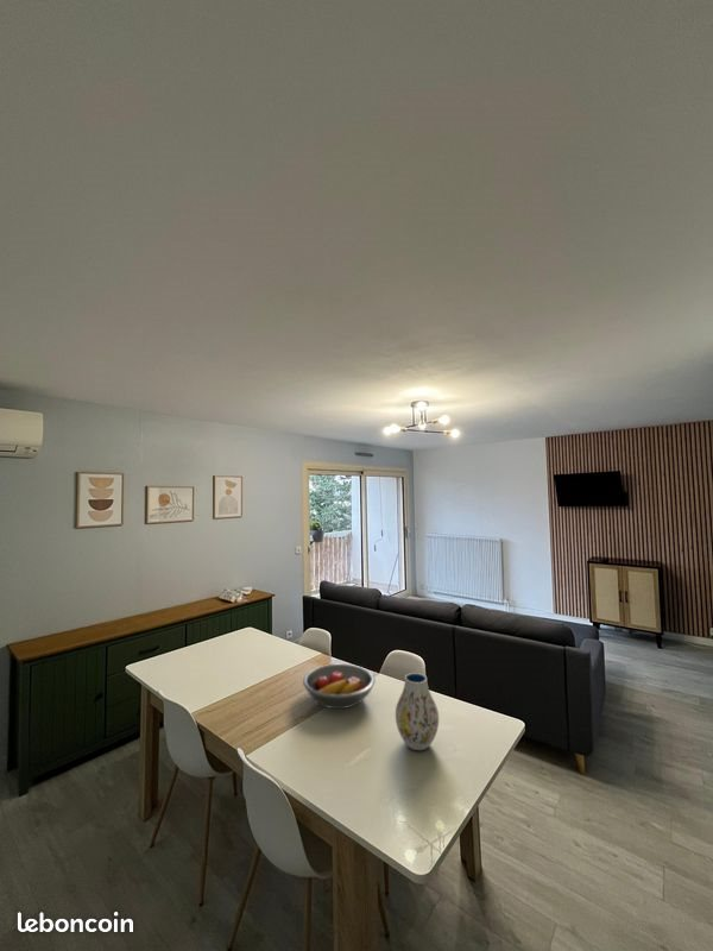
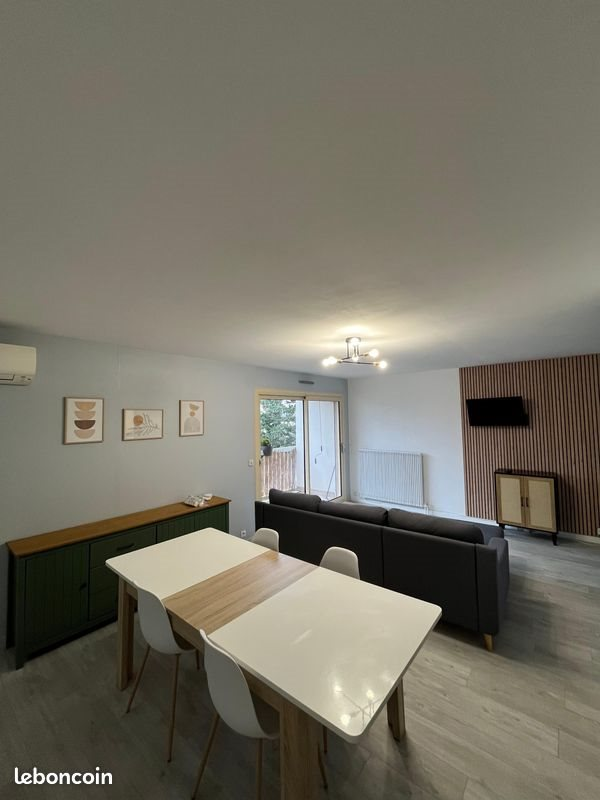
- vase [395,672,440,751]
- fruit bowl [302,663,377,710]
